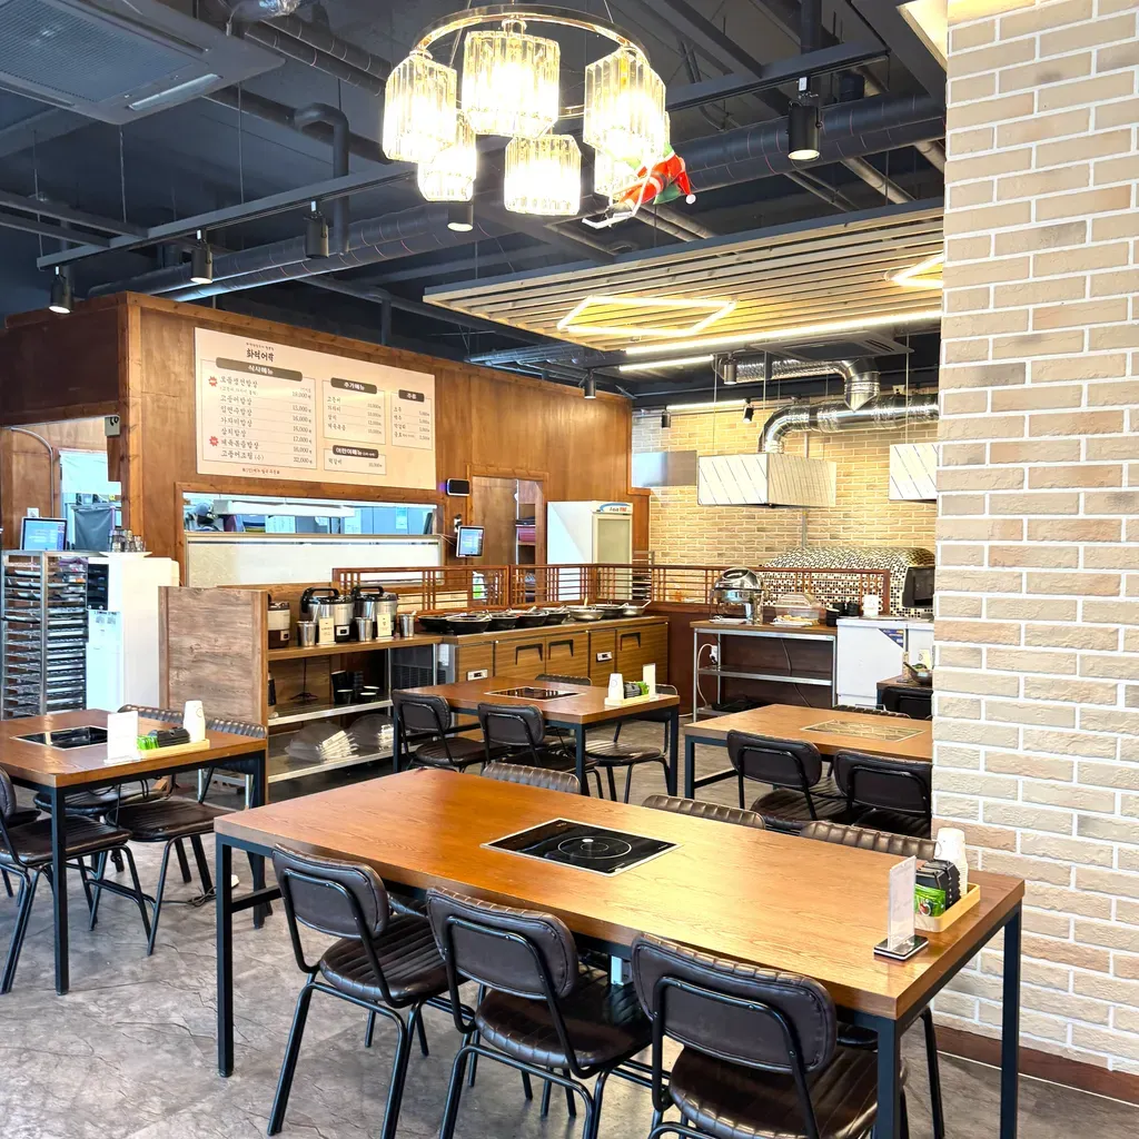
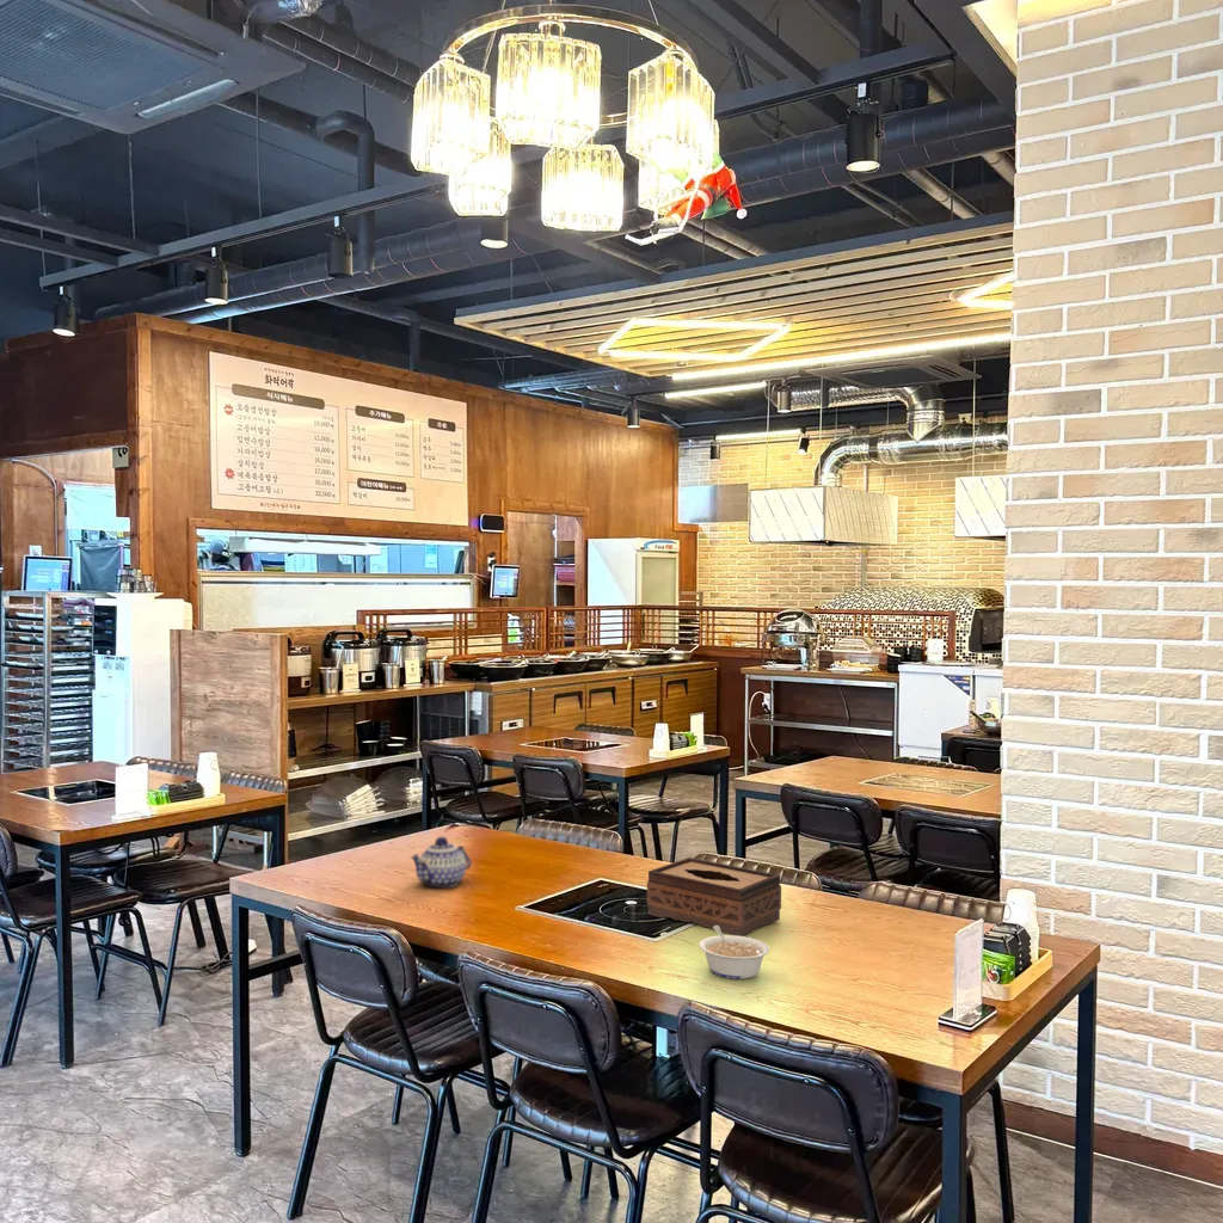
+ legume [697,926,770,981]
+ teapot [408,836,473,889]
+ tissue box [646,856,782,938]
